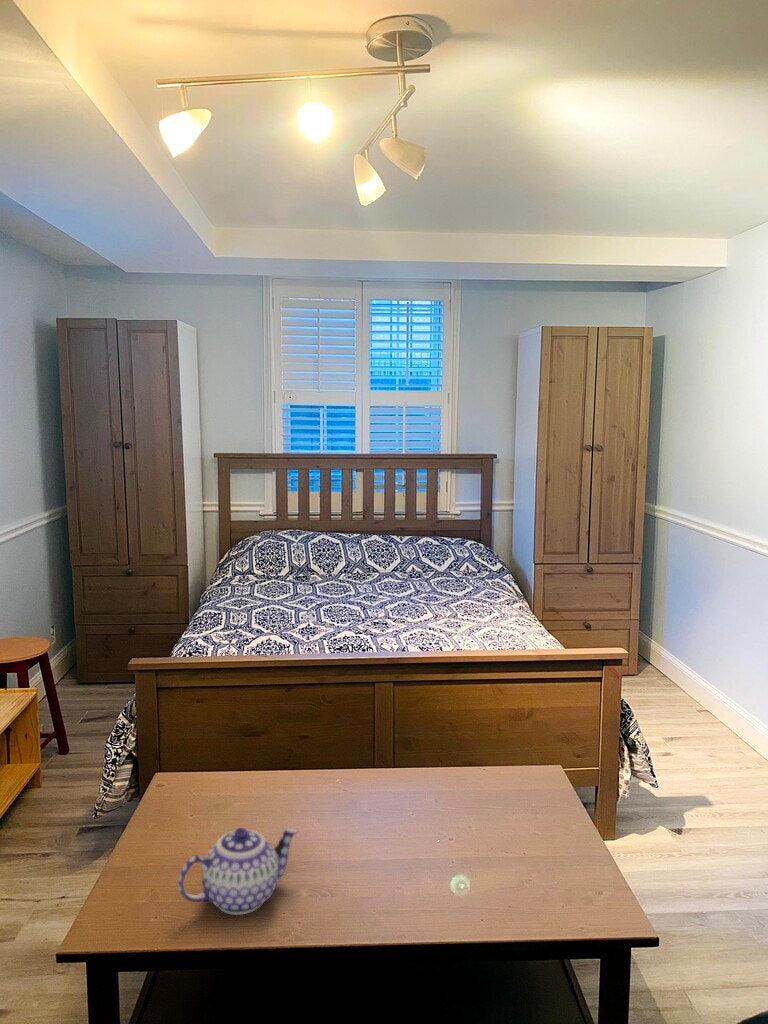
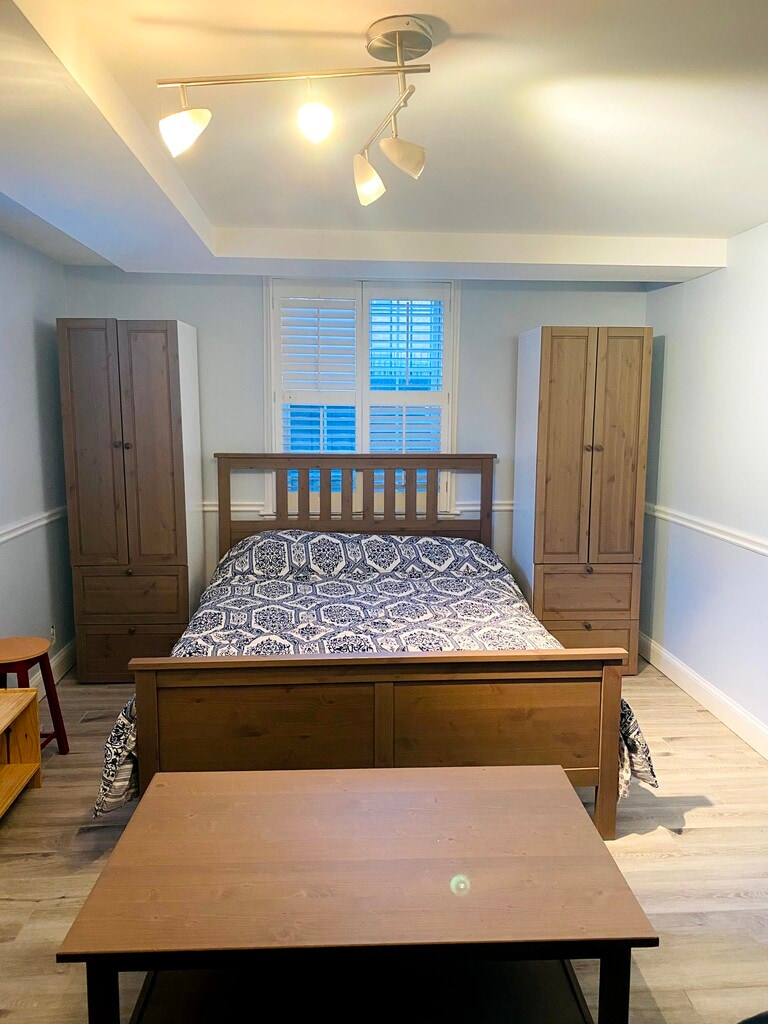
- teapot [177,827,299,916]
